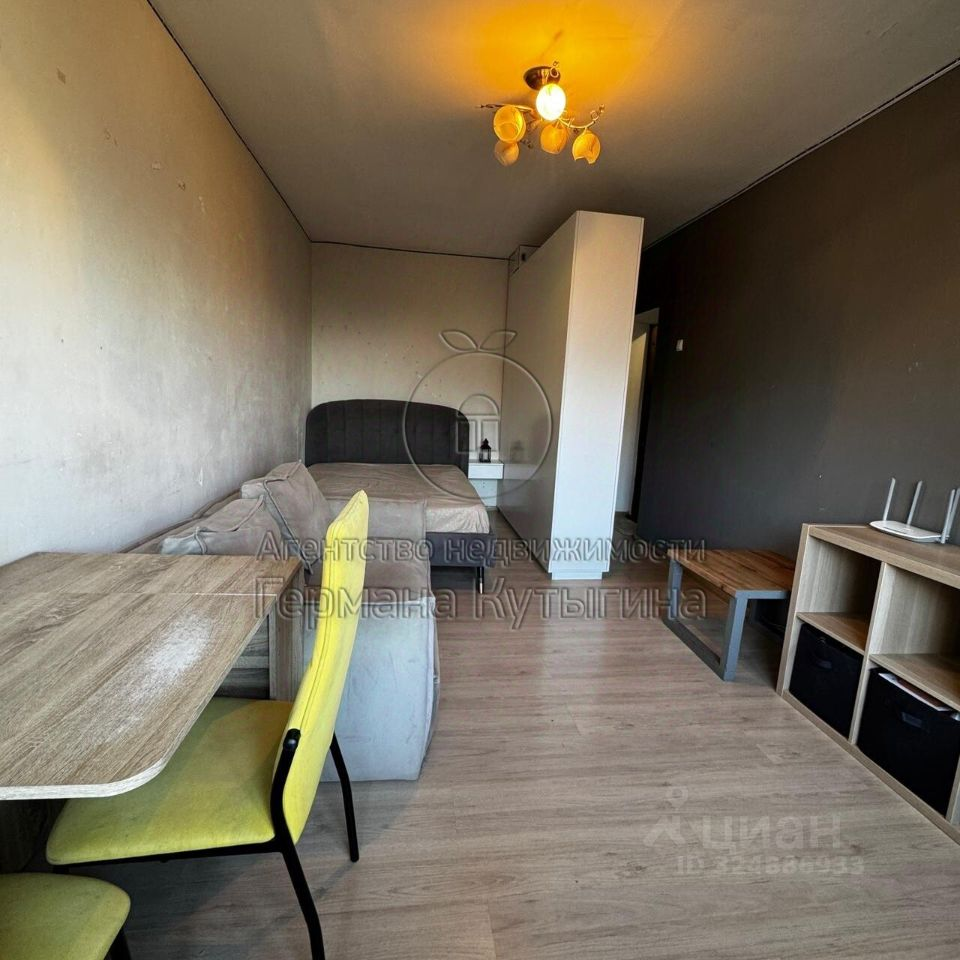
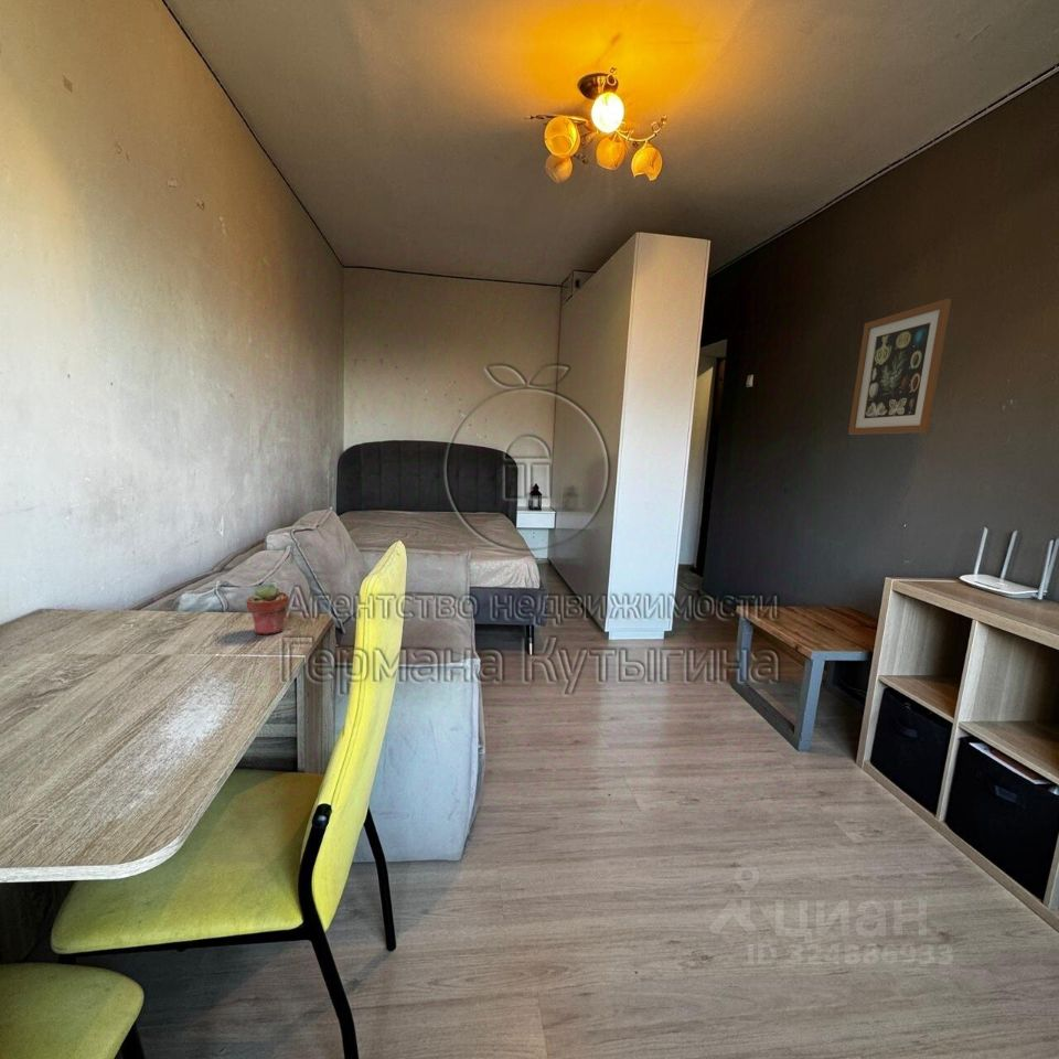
+ potted succulent [245,581,290,635]
+ wall art [847,298,952,436]
